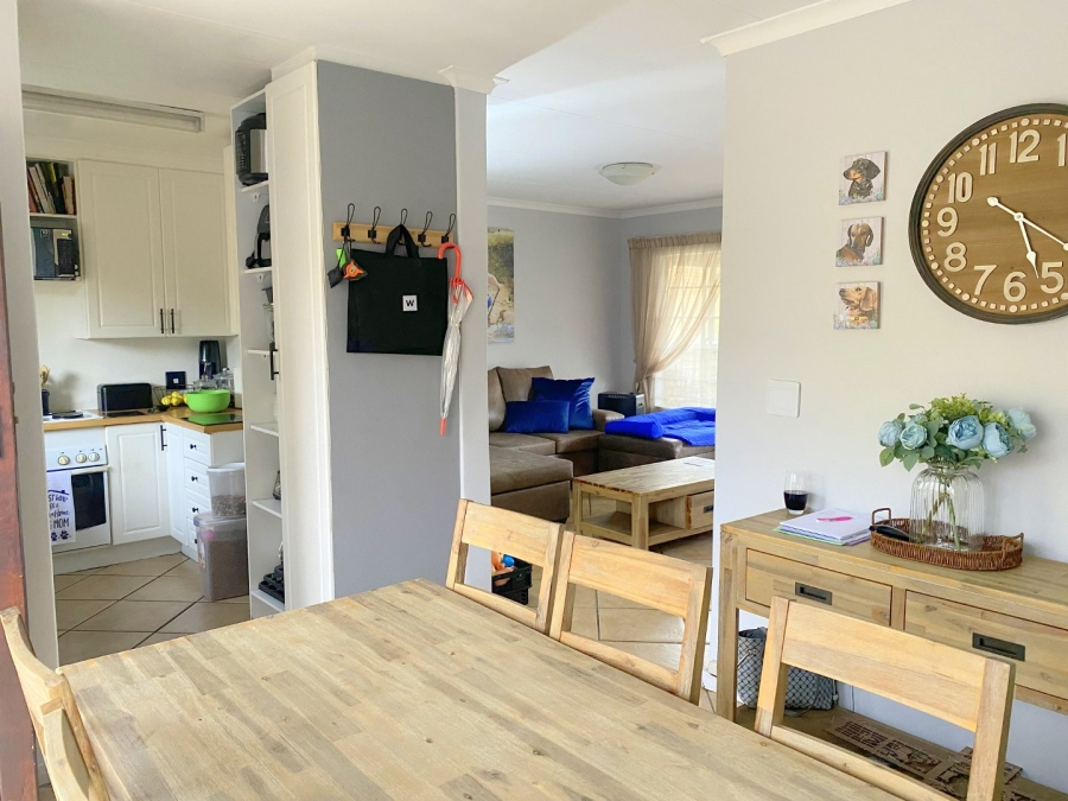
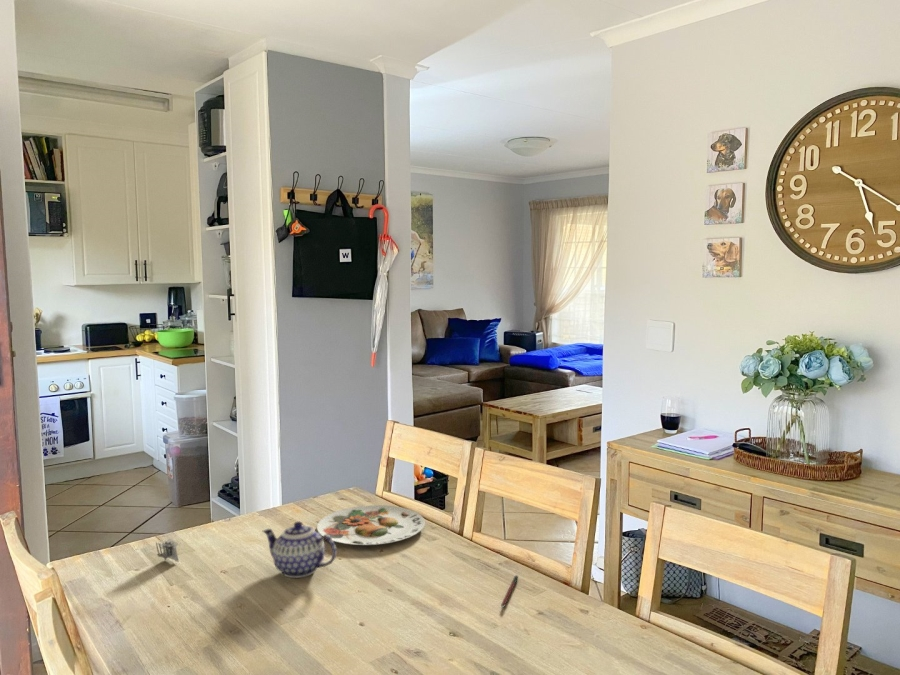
+ pen [500,573,519,609]
+ teapot [262,520,338,579]
+ plate [316,504,426,546]
+ napkin holder [155,537,180,563]
